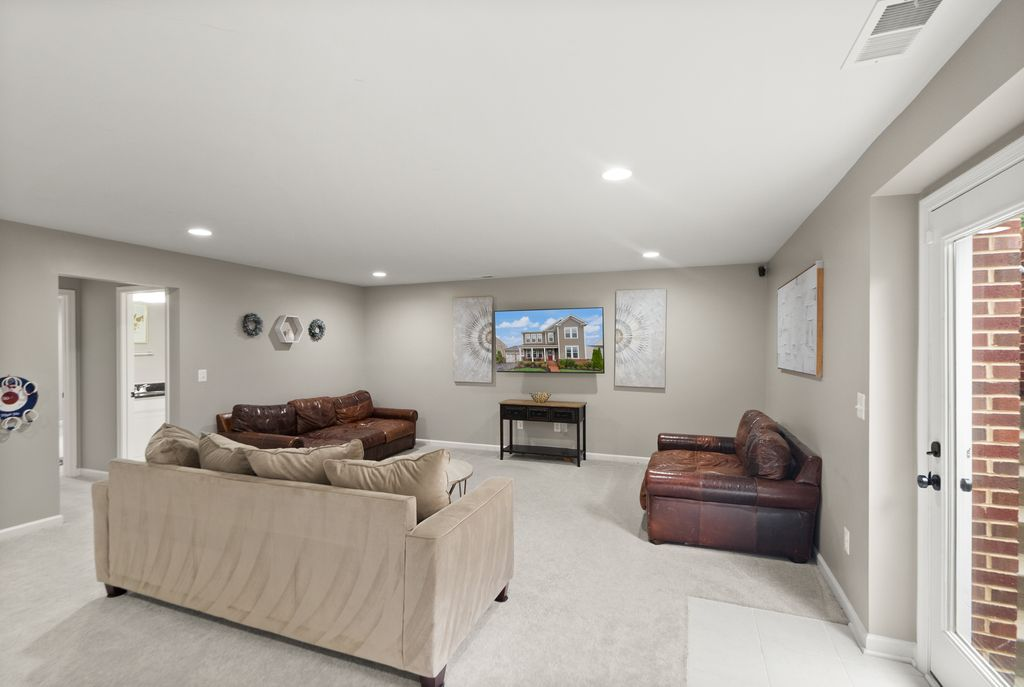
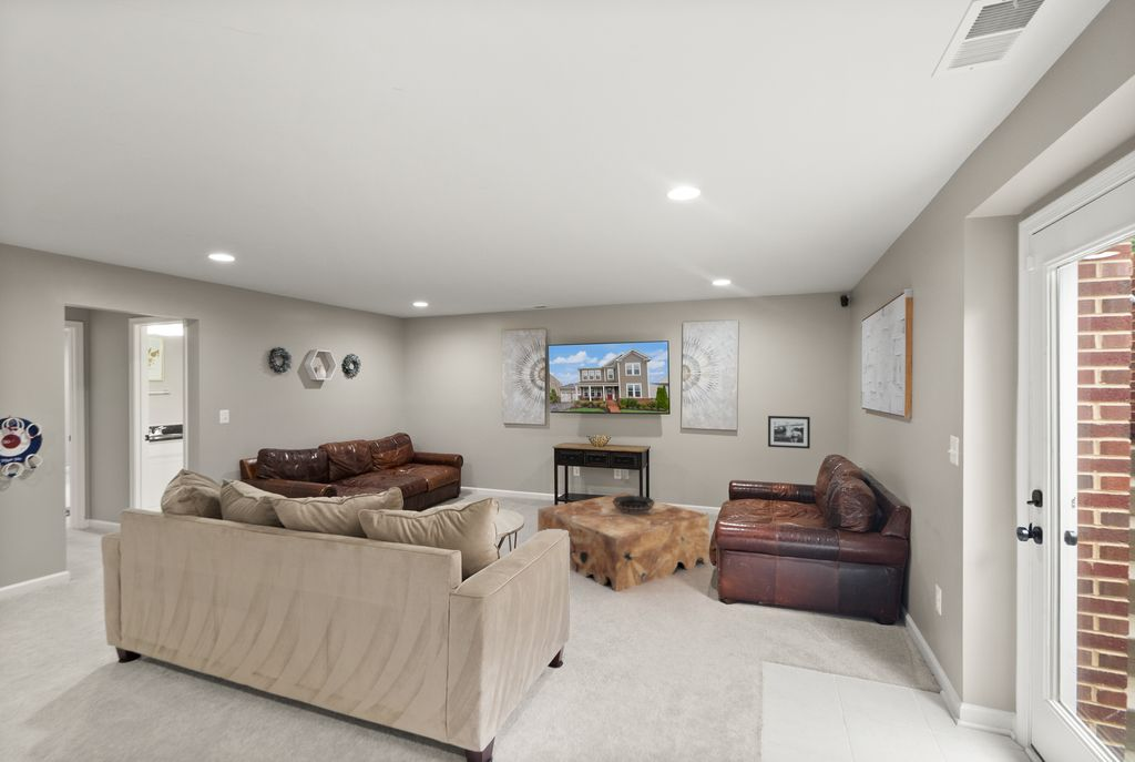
+ decorative bowl [612,495,655,514]
+ picture frame [767,415,811,450]
+ coffee table [536,492,710,593]
